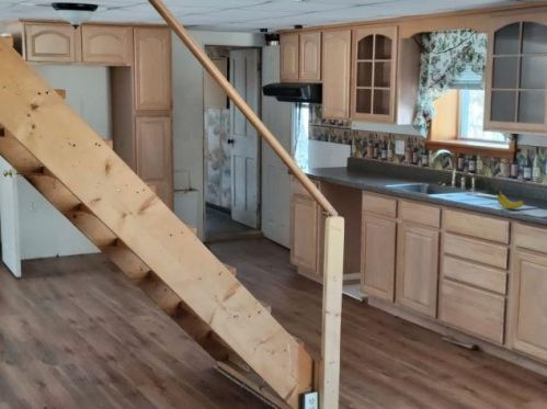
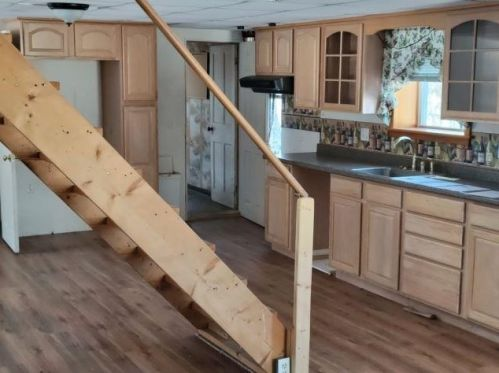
- fruit [497,189,525,209]
